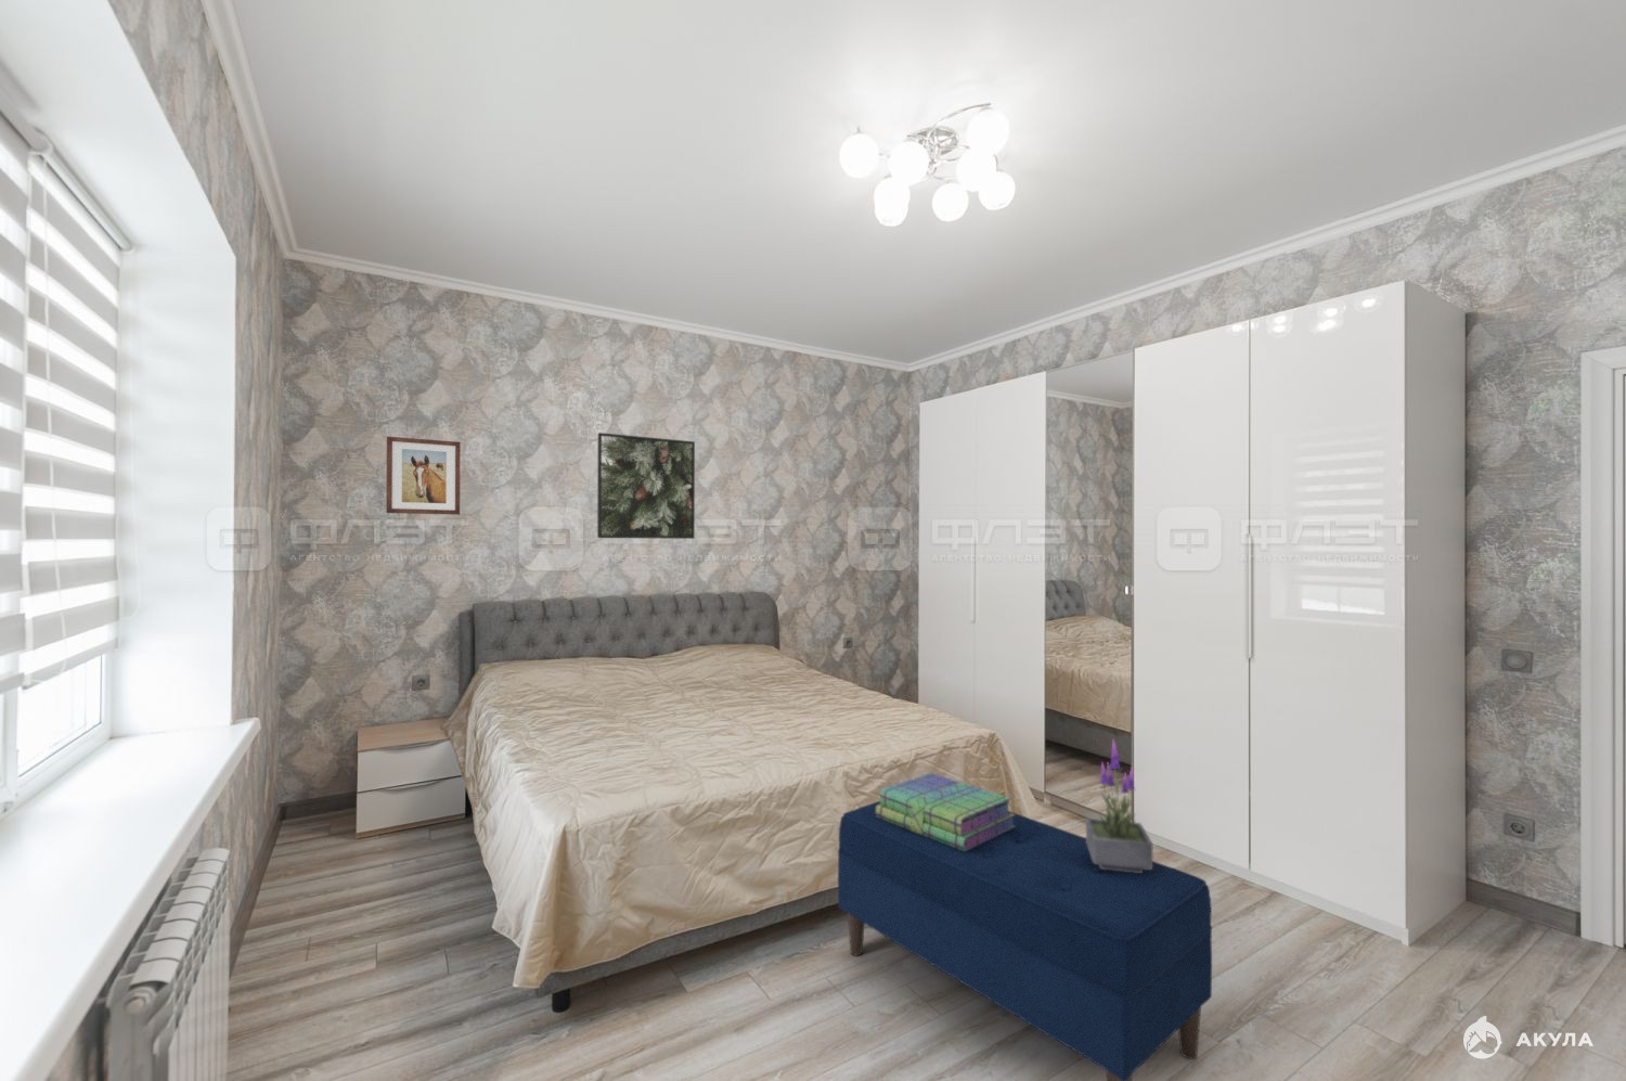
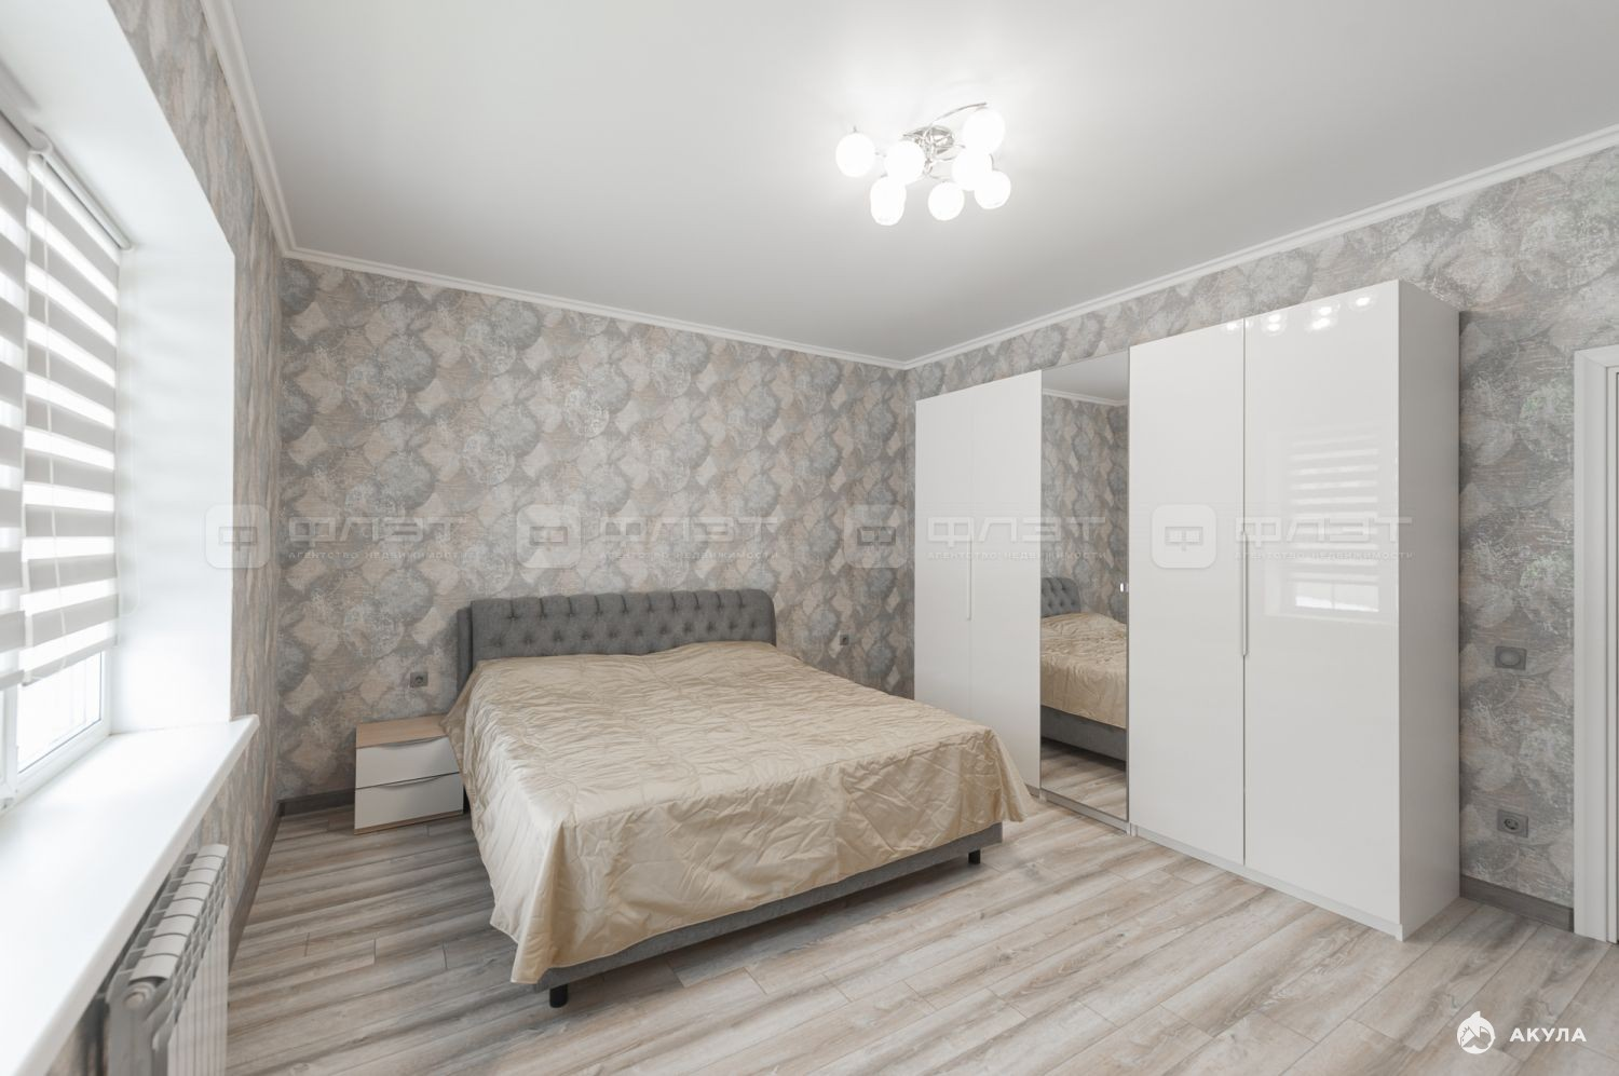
- wall art [385,436,462,516]
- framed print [596,432,696,540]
- stack of books [876,772,1016,851]
- potted plant [1086,740,1153,872]
- bench [837,800,1213,1081]
